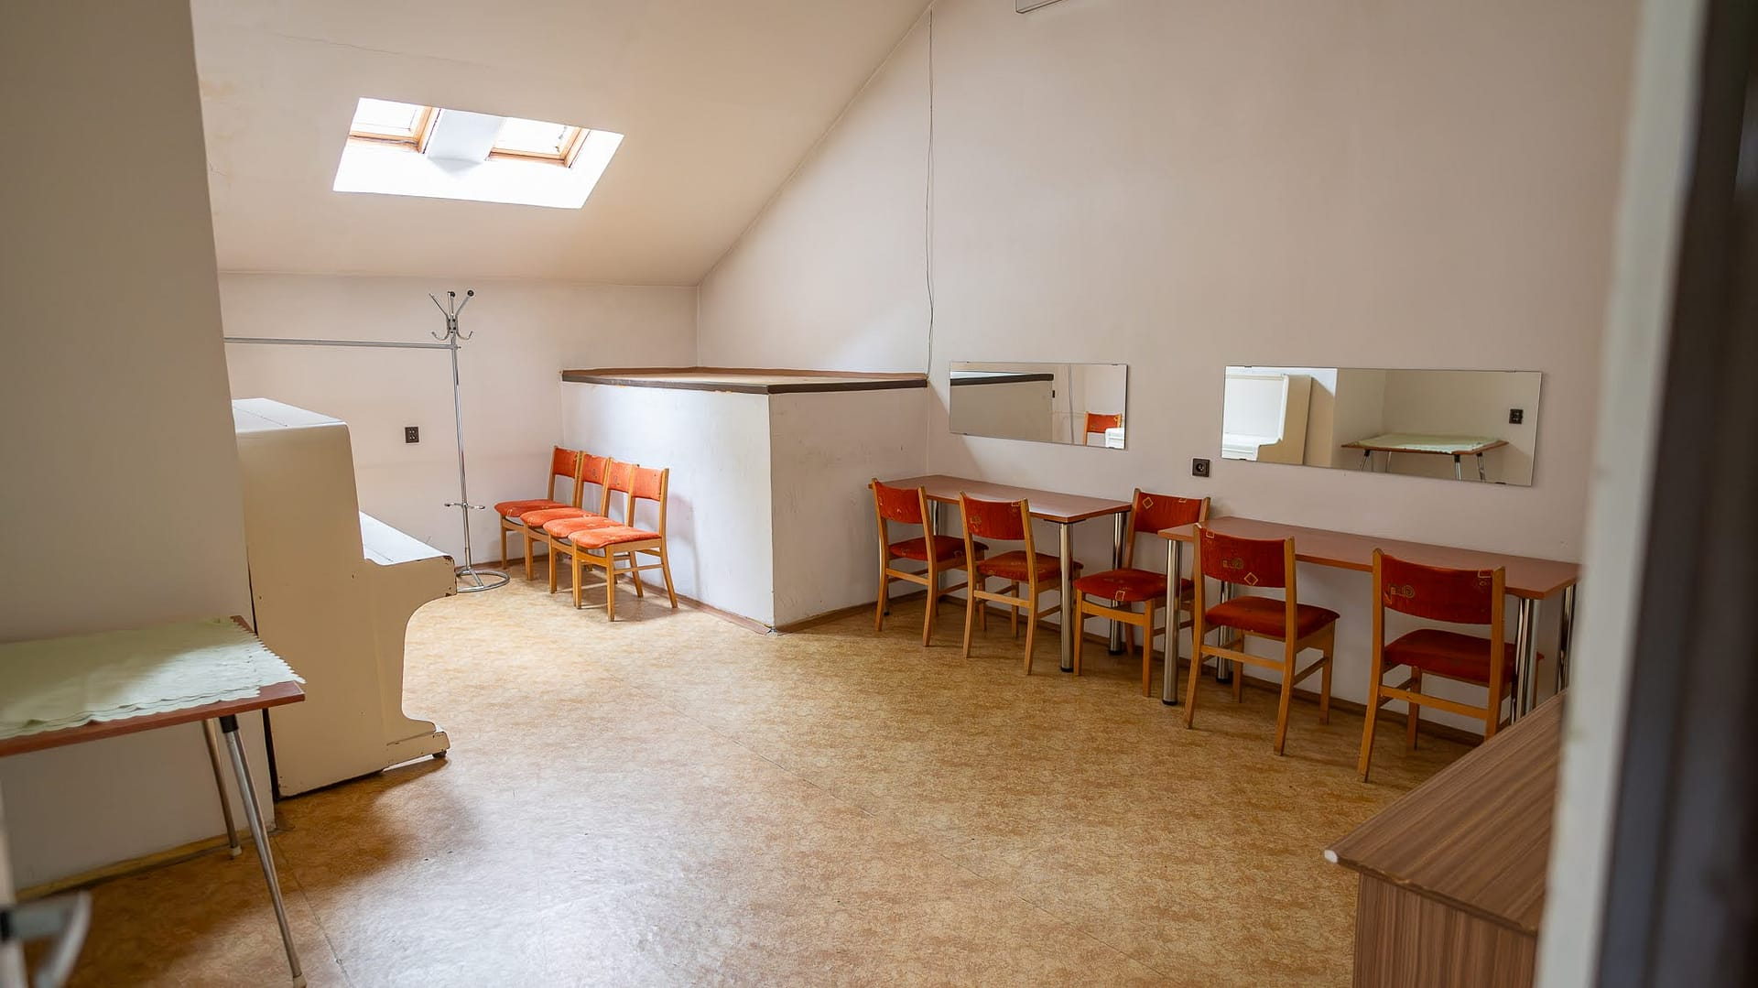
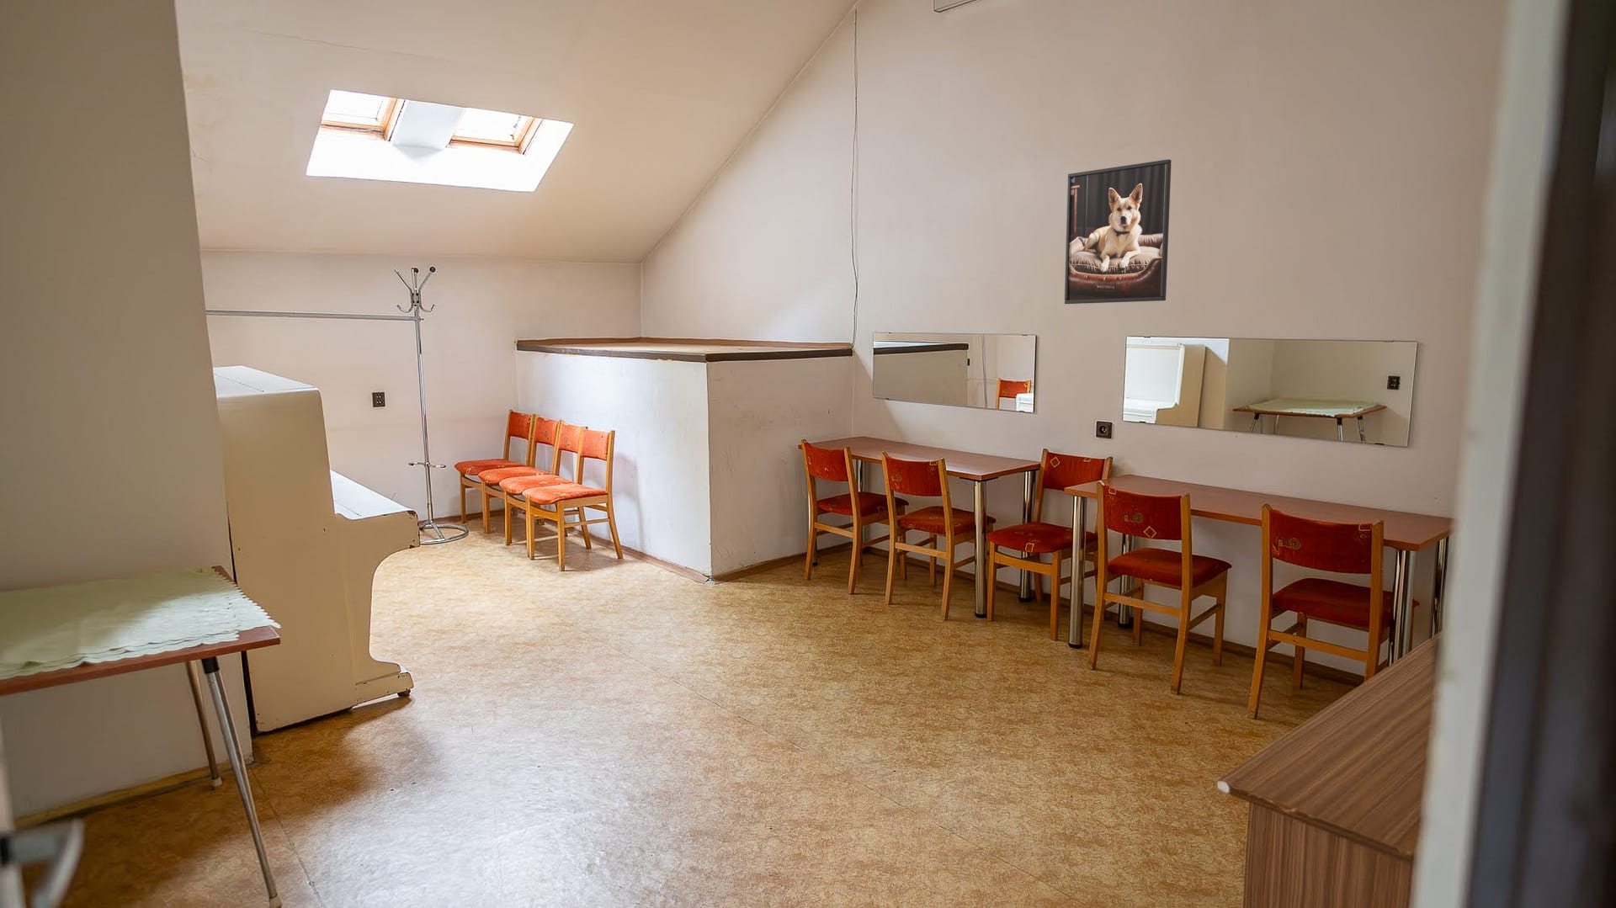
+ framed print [1064,159,1172,304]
